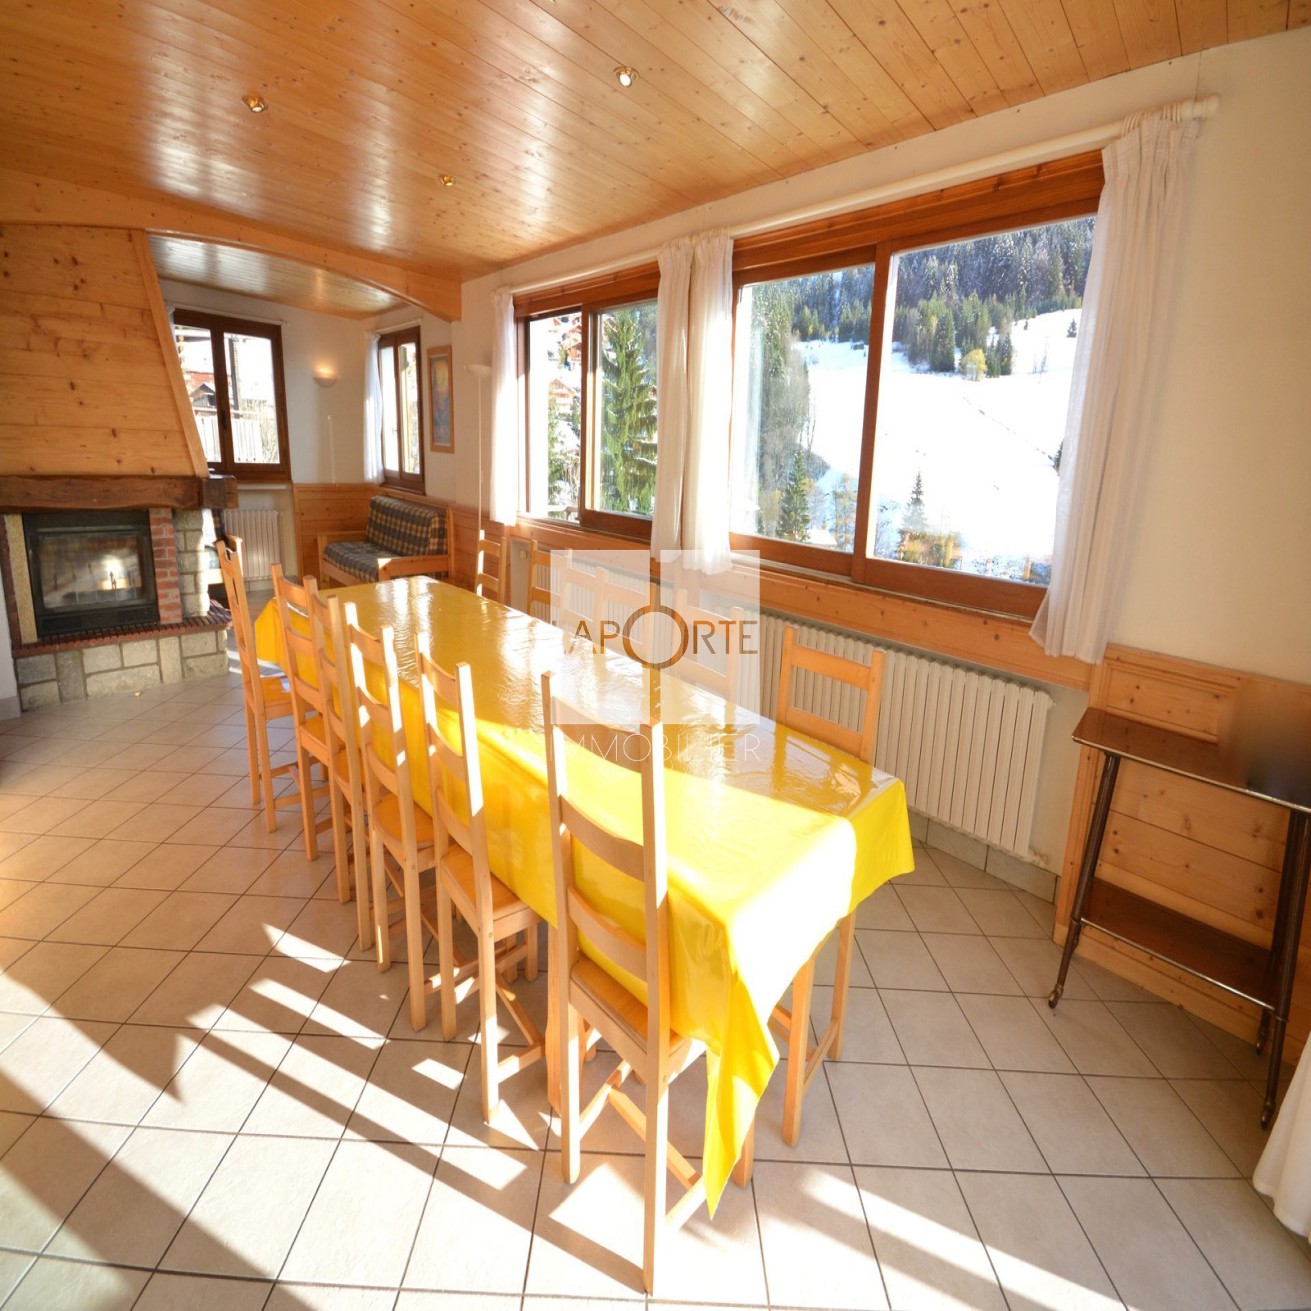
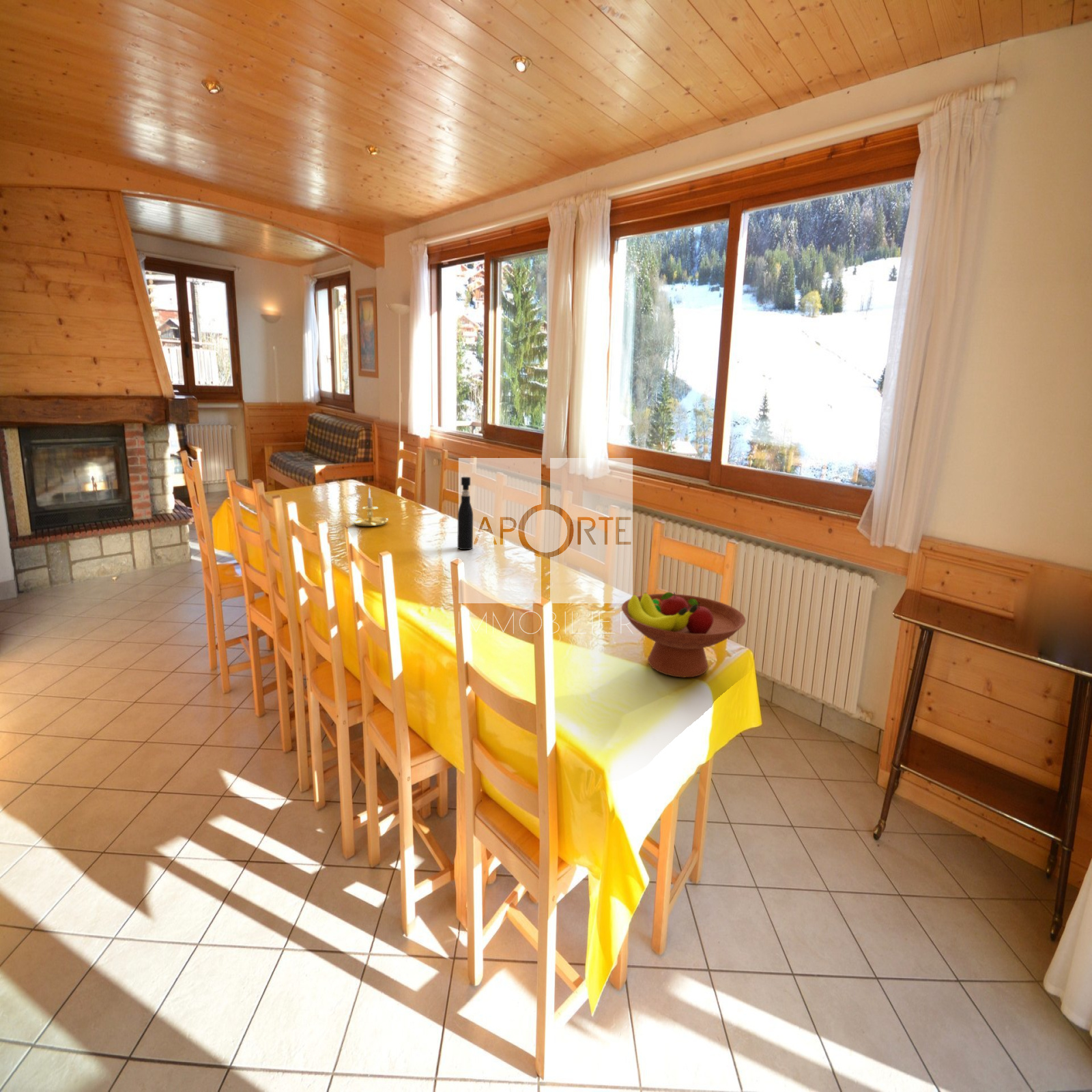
+ candle holder [346,487,389,527]
+ pepper grinder [457,476,474,550]
+ fruit bowl [621,591,746,678]
